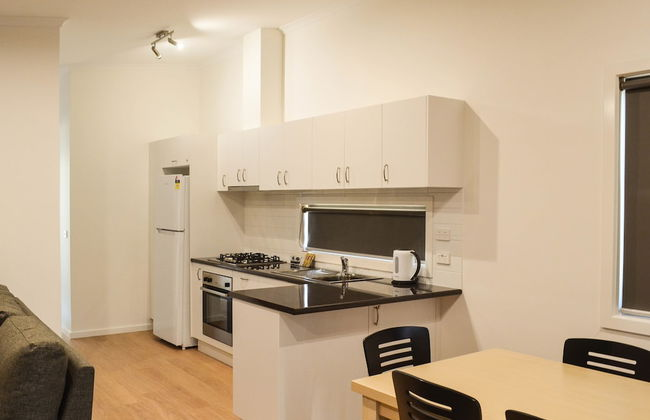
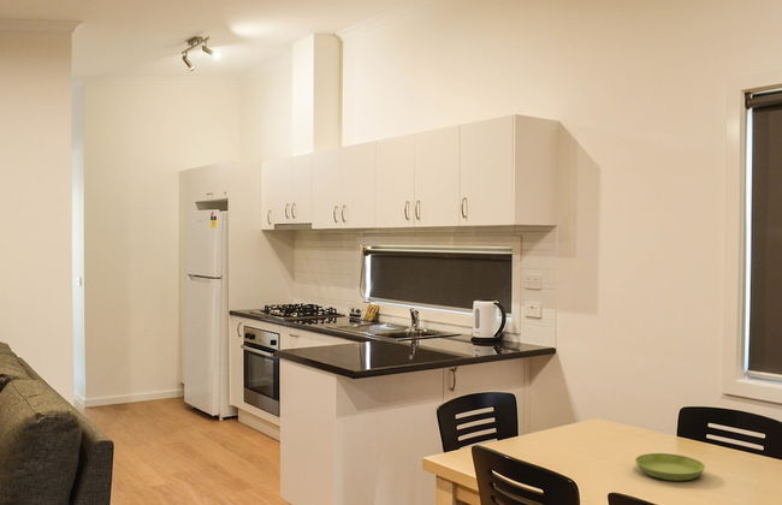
+ saucer [634,452,706,482]
